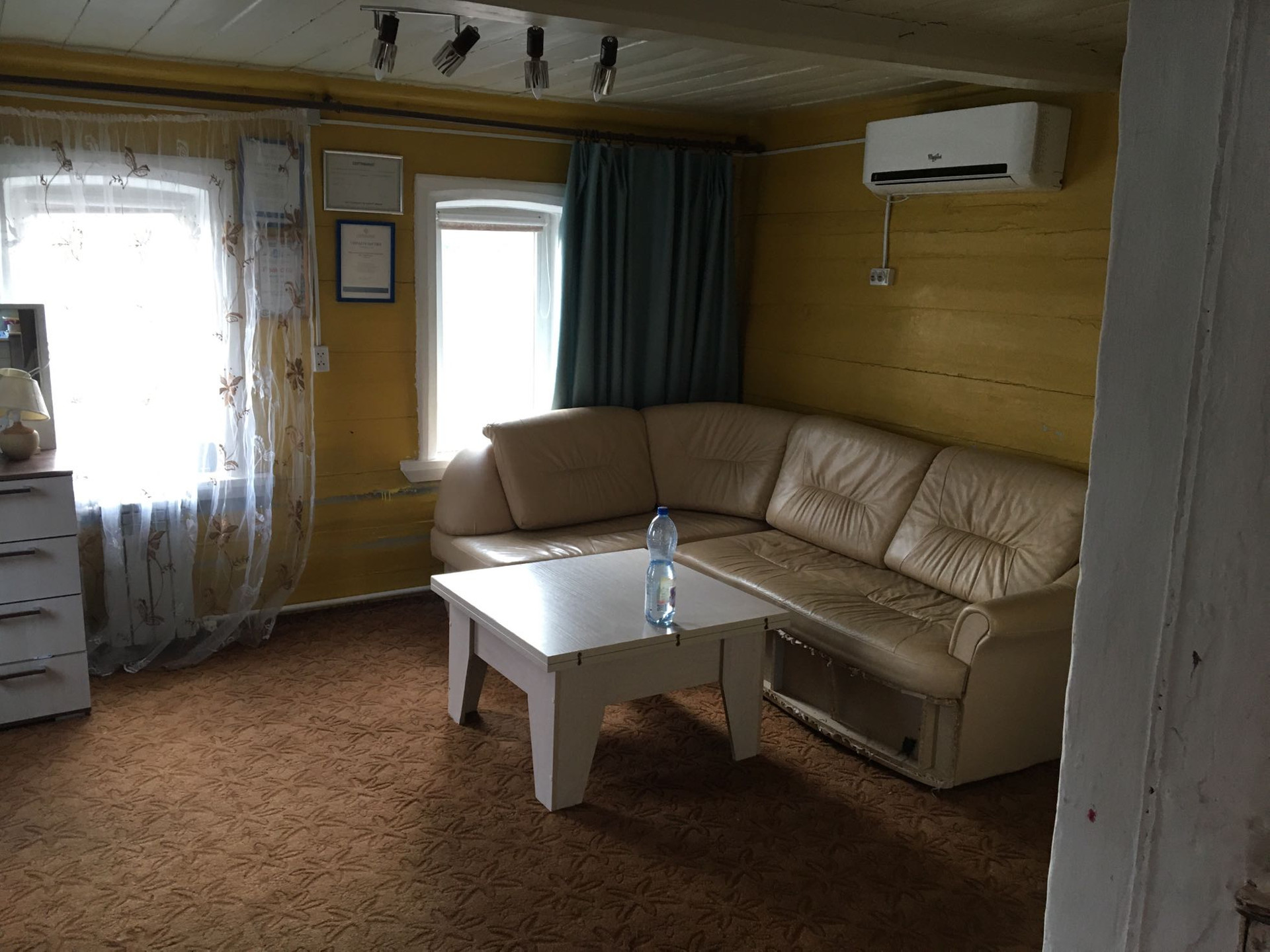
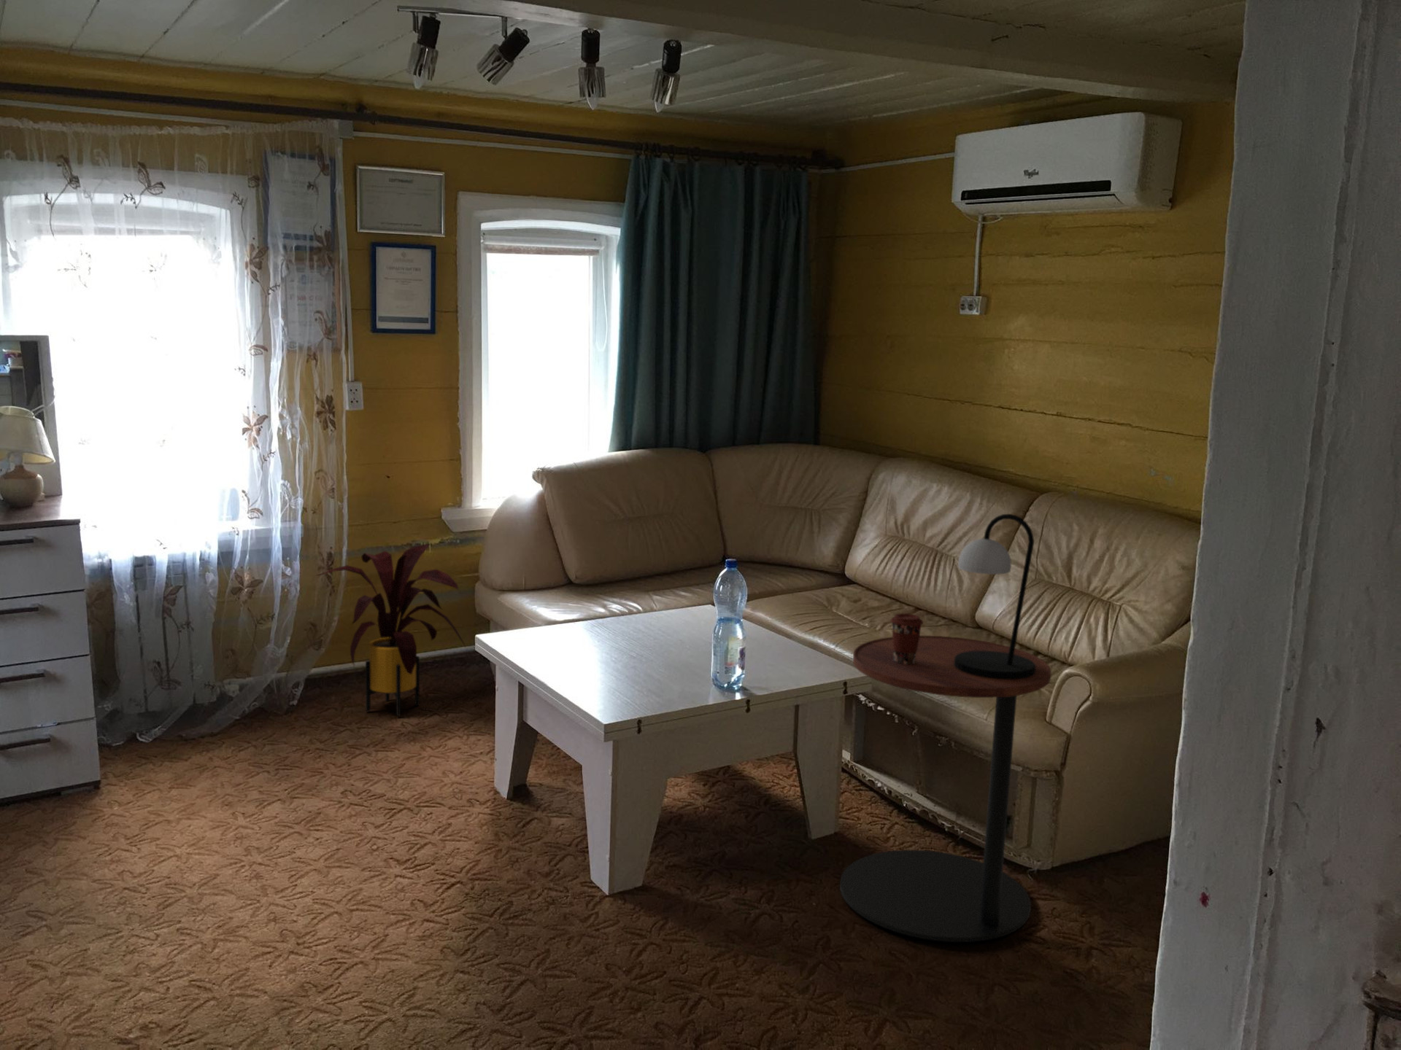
+ house plant [316,544,467,717]
+ side table [839,635,1052,943]
+ coffee cup [889,612,923,664]
+ table lamp [954,513,1036,679]
